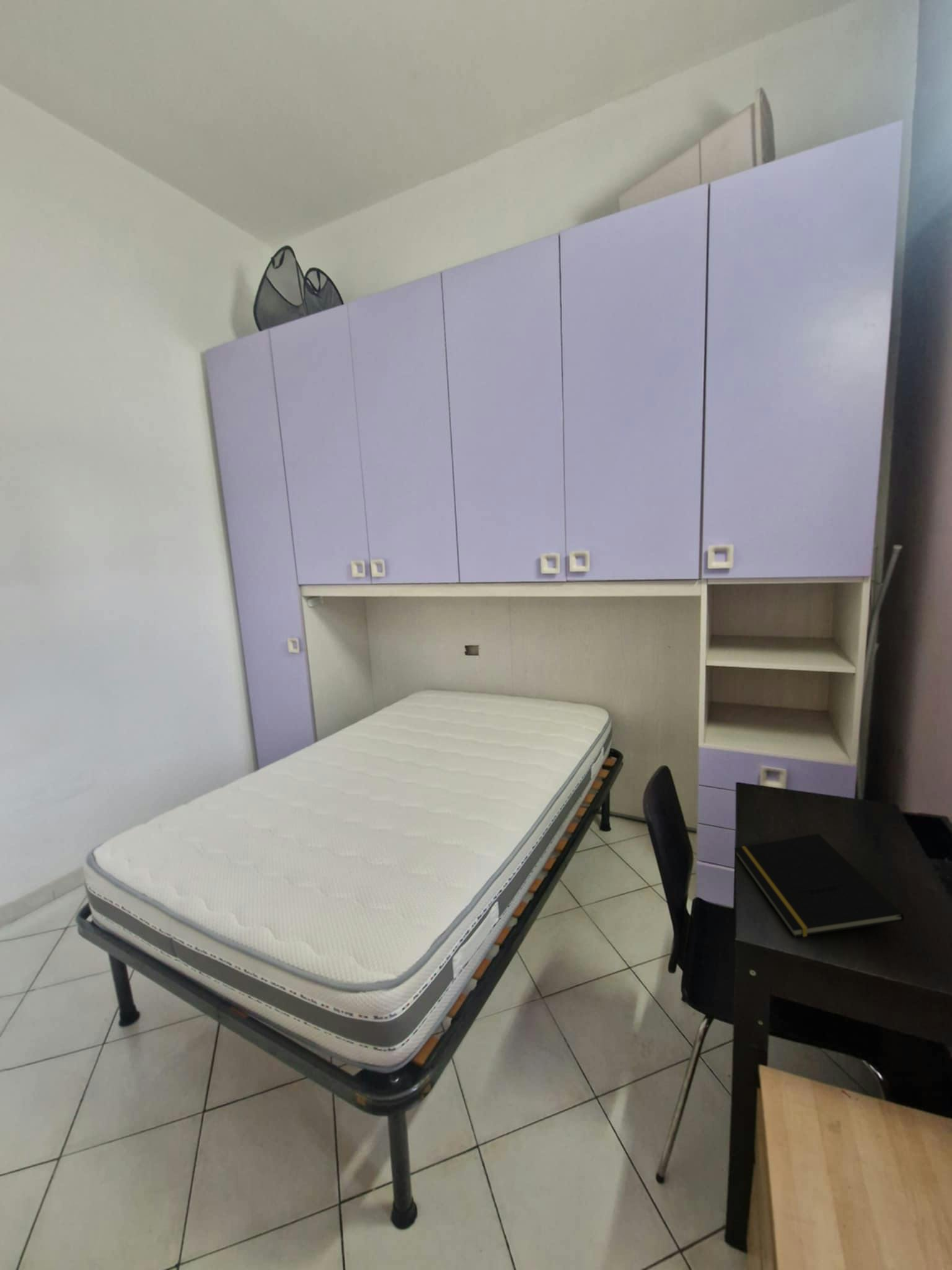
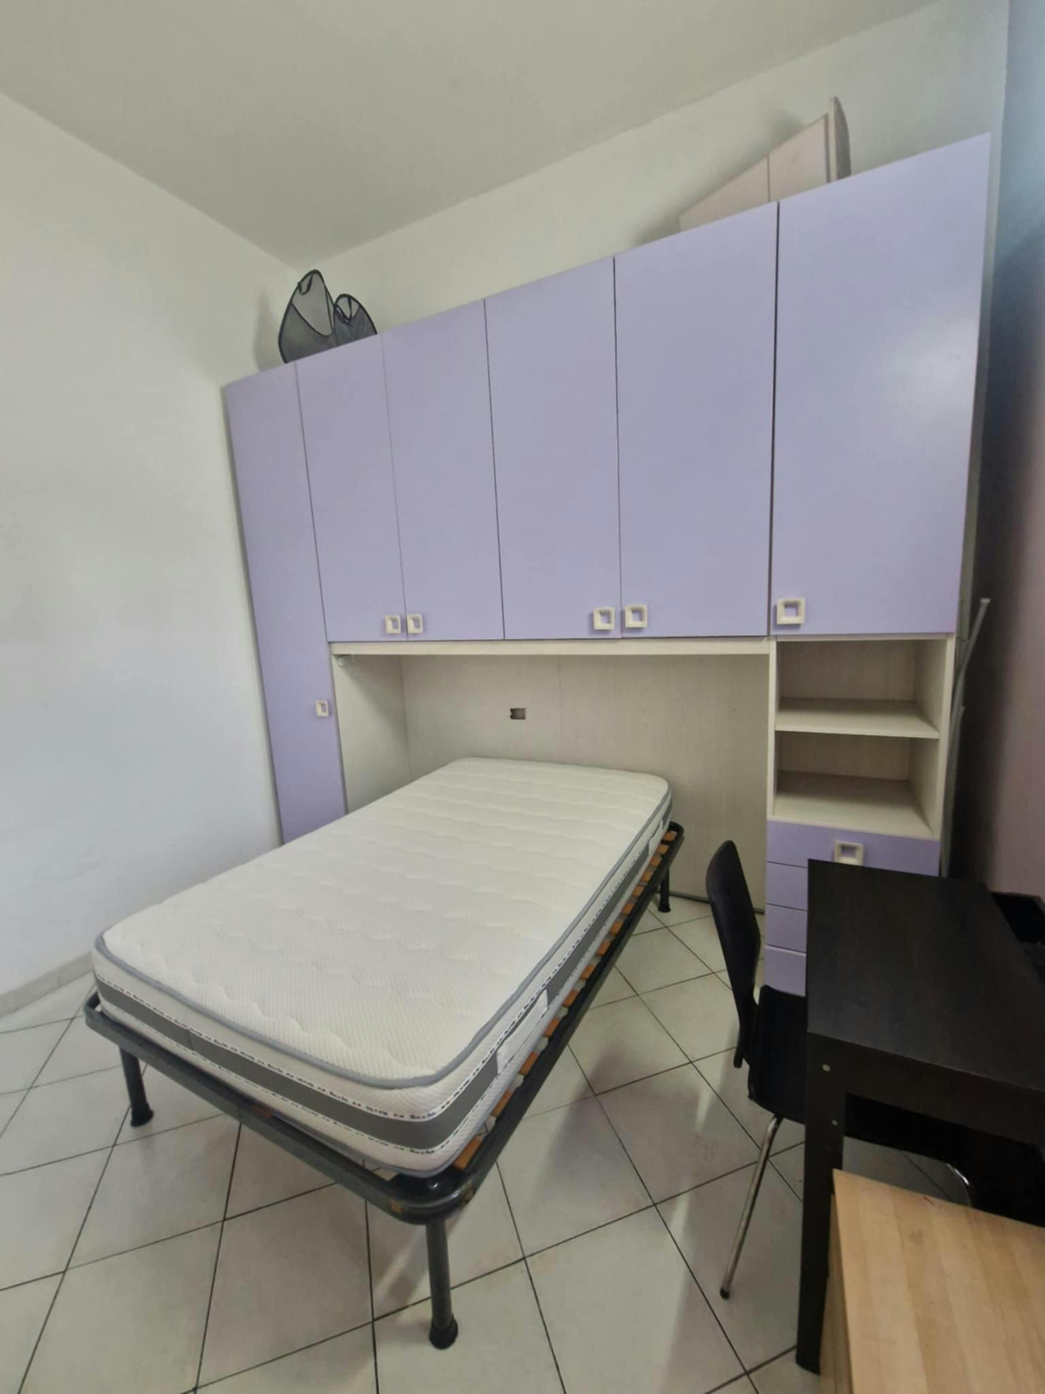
- notepad [734,833,905,938]
